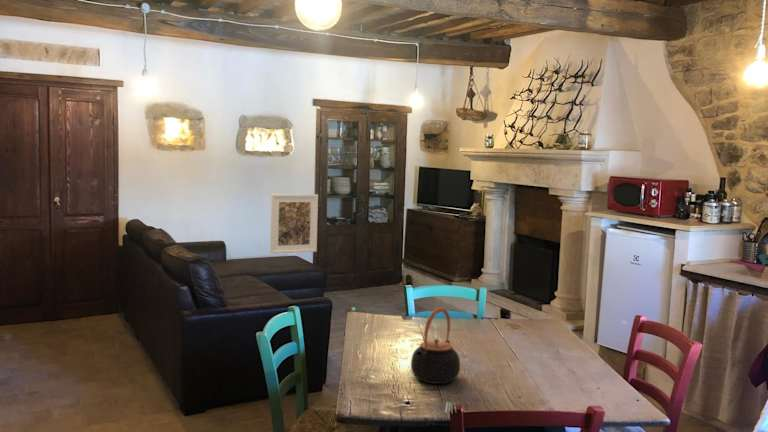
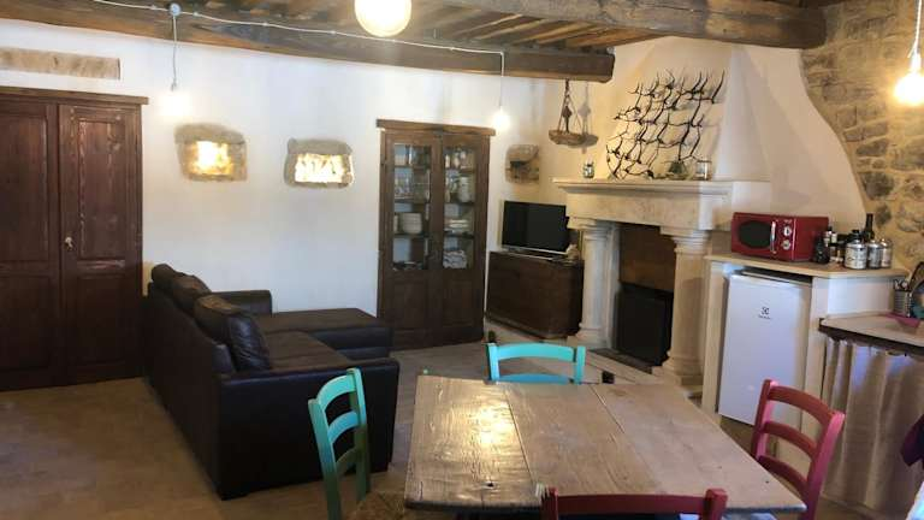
- teapot [410,306,461,385]
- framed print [269,193,319,255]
